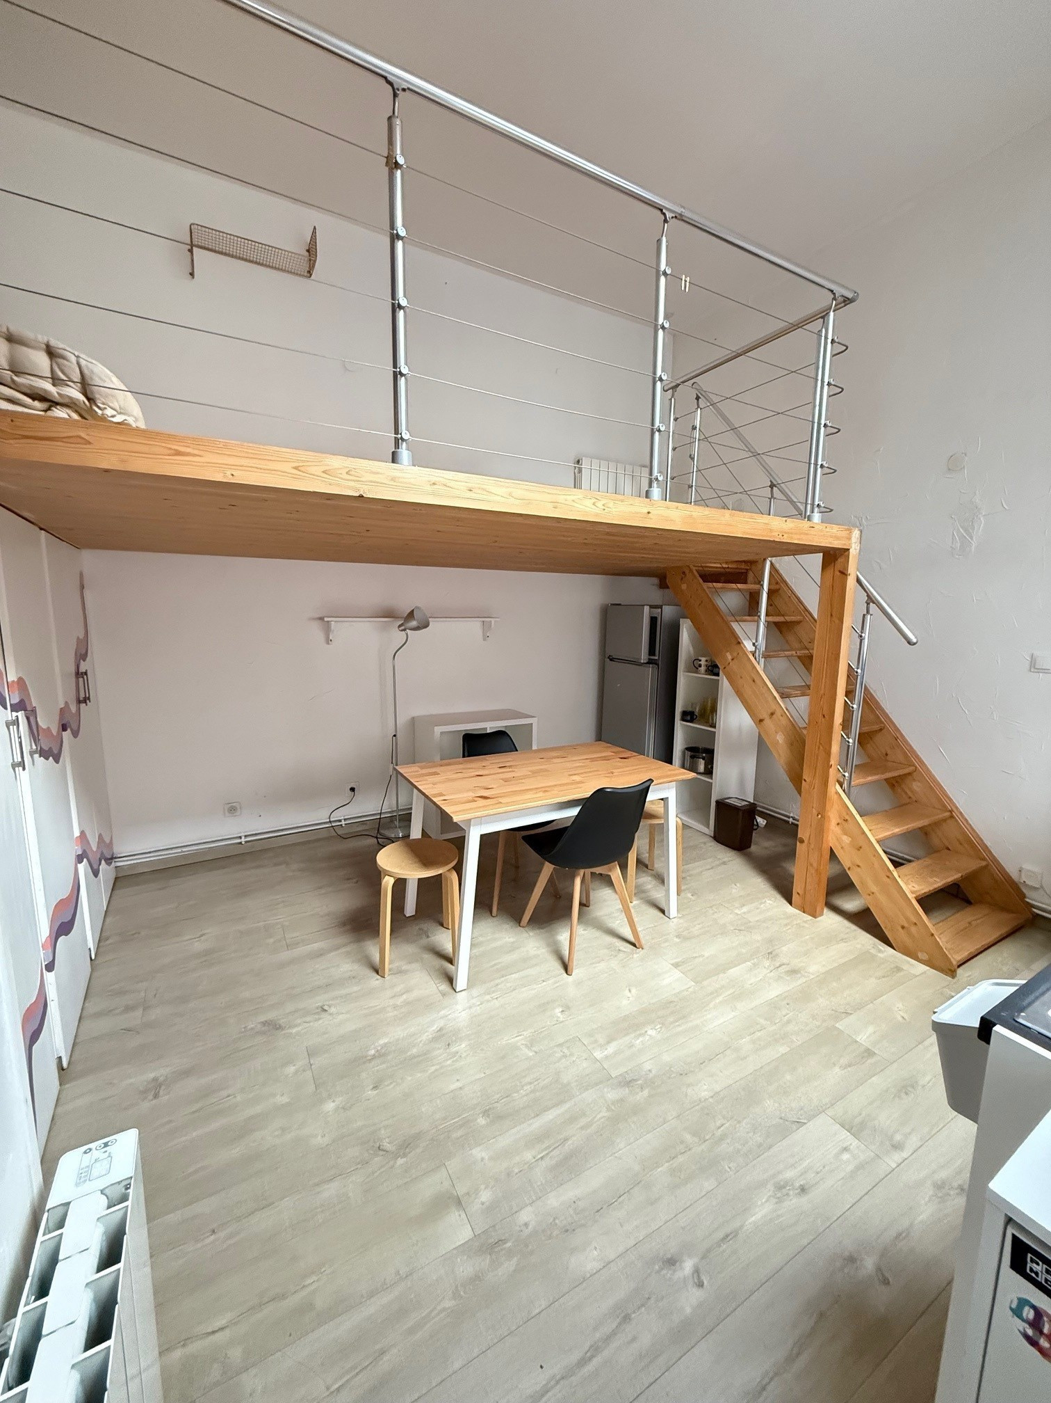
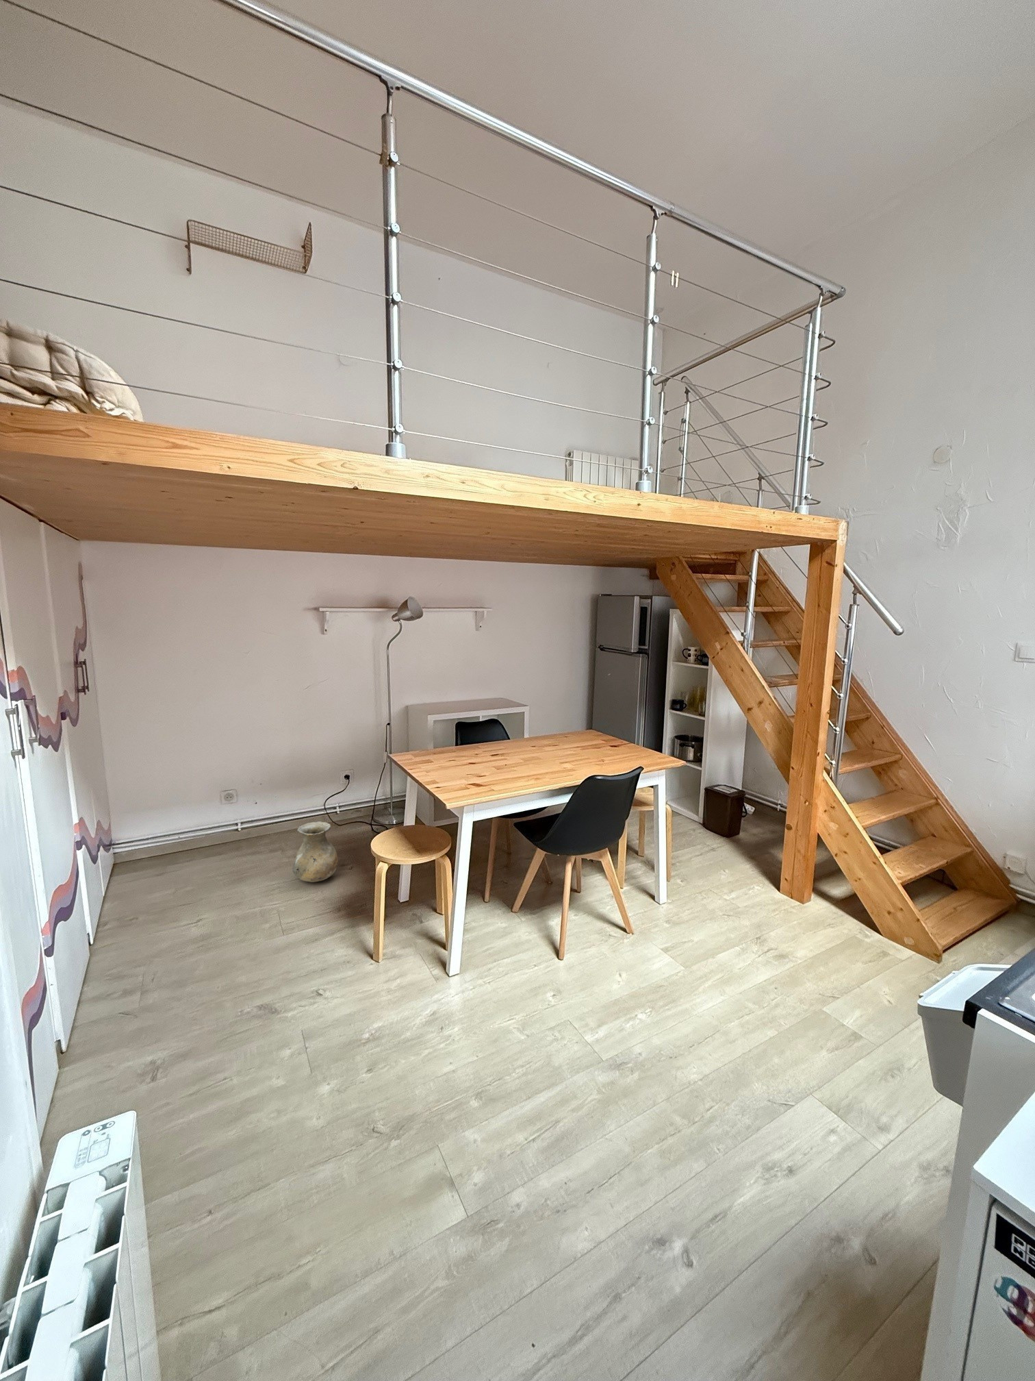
+ vase [291,821,338,883]
